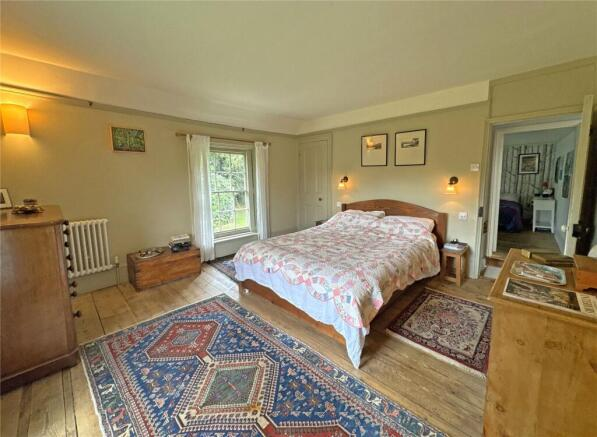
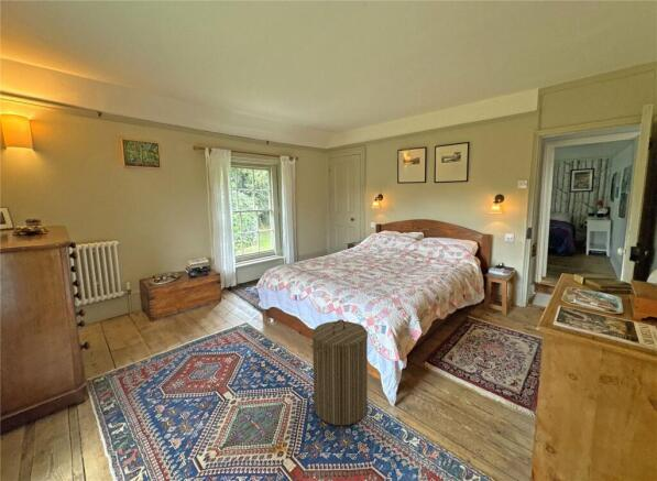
+ laundry hamper [310,318,369,427]
